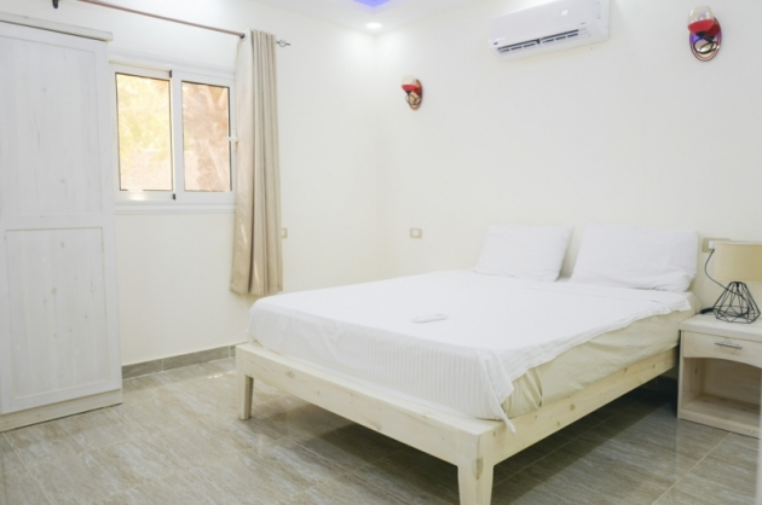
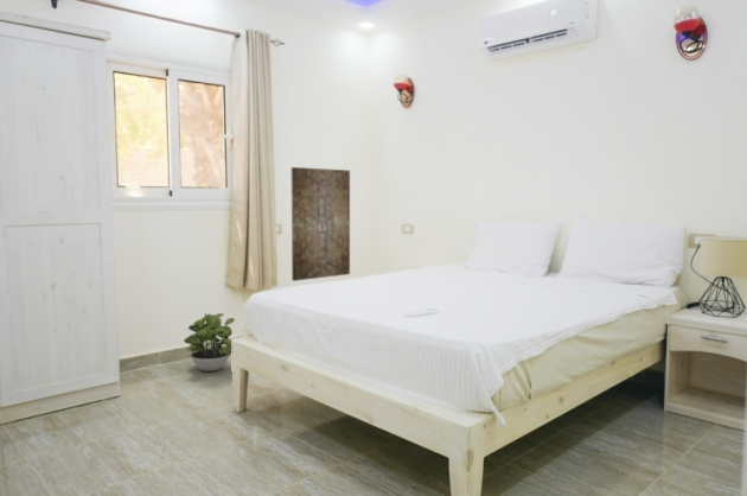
+ potted plant [183,312,236,373]
+ wall art [290,166,351,282]
